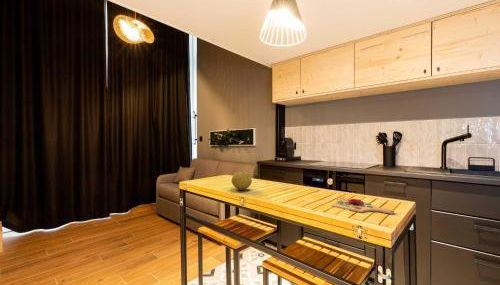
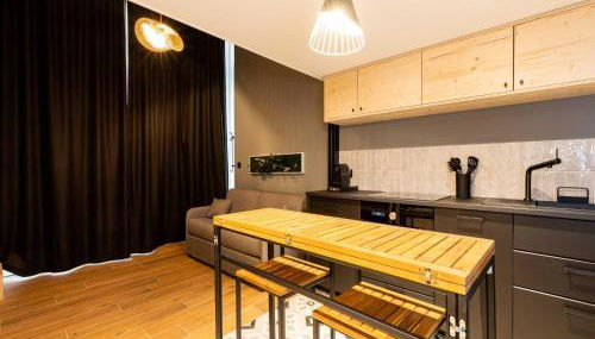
- cutting board [331,196,395,215]
- fruit [231,170,253,191]
